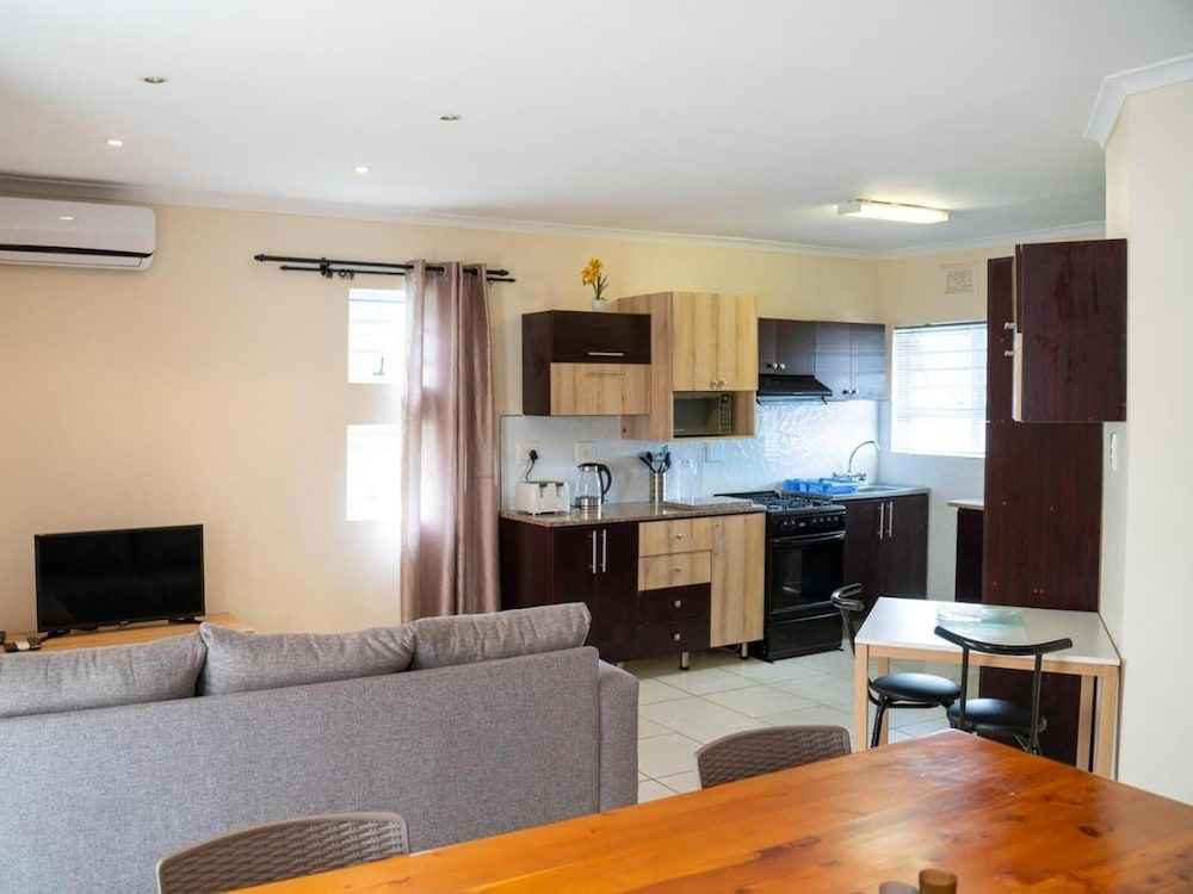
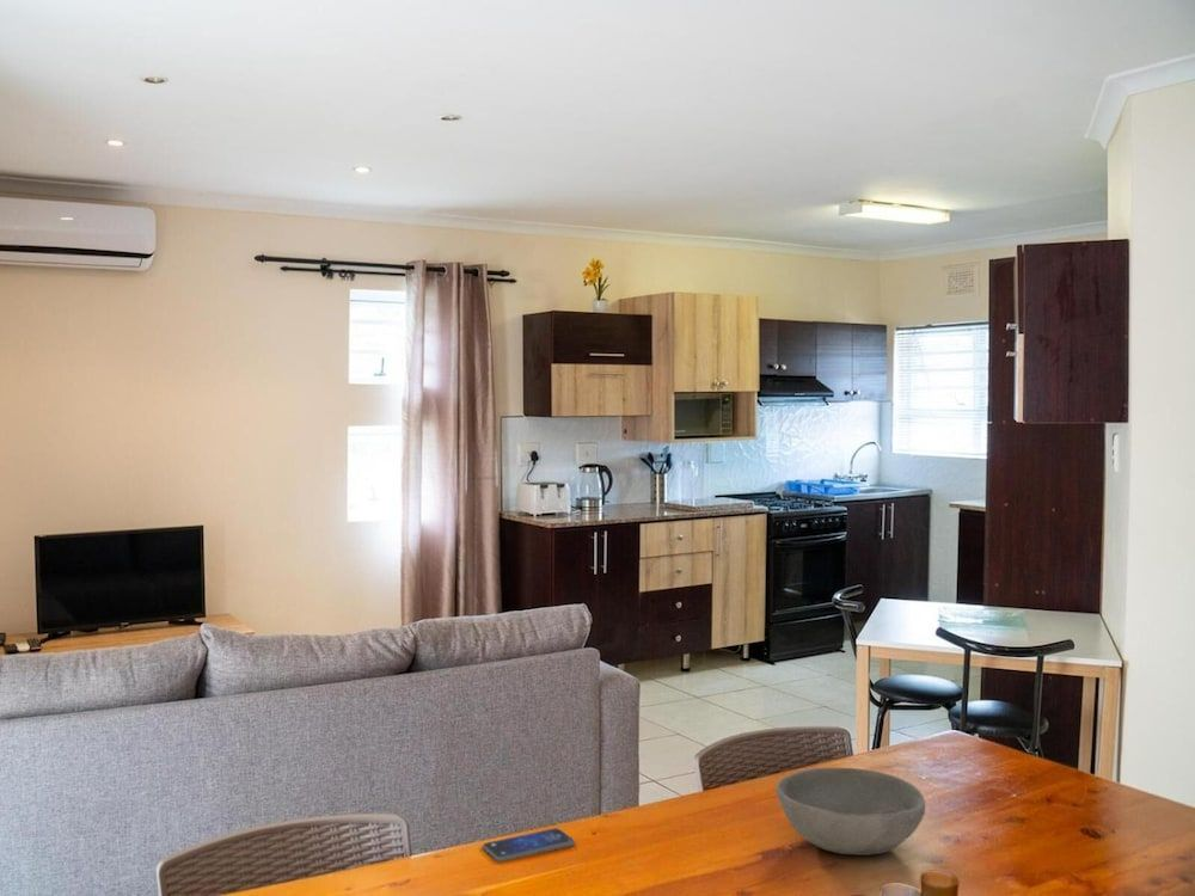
+ smartphone [480,827,576,863]
+ bowl [774,767,927,857]
